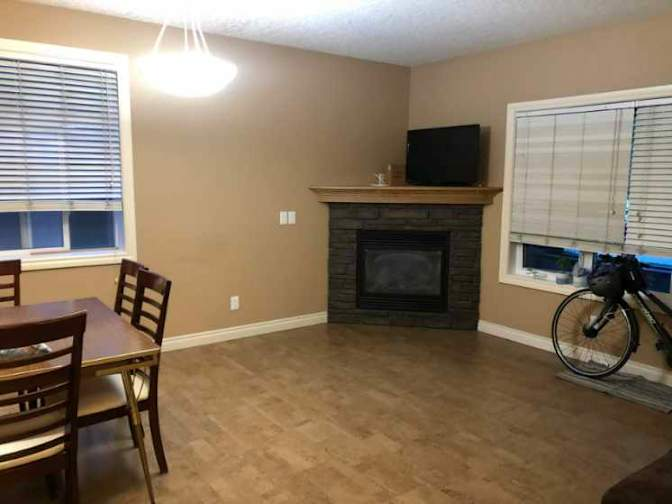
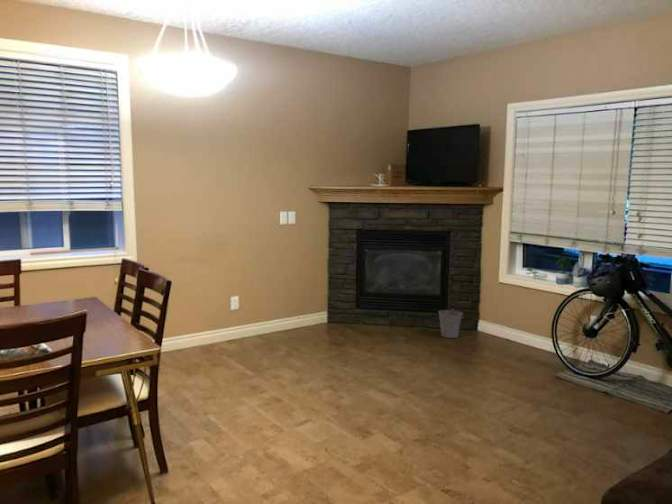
+ bucket [437,308,465,339]
